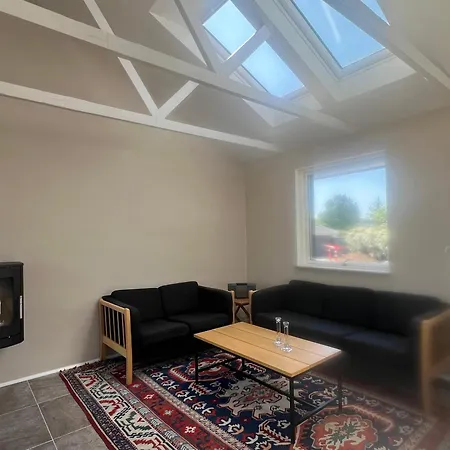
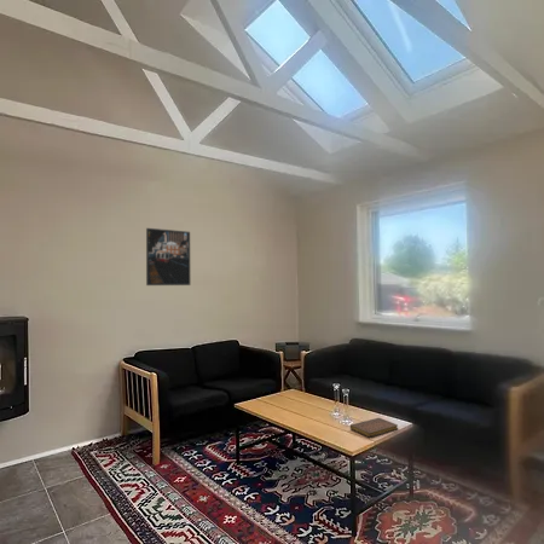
+ notebook [349,417,399,439]
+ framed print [145,227,191,287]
